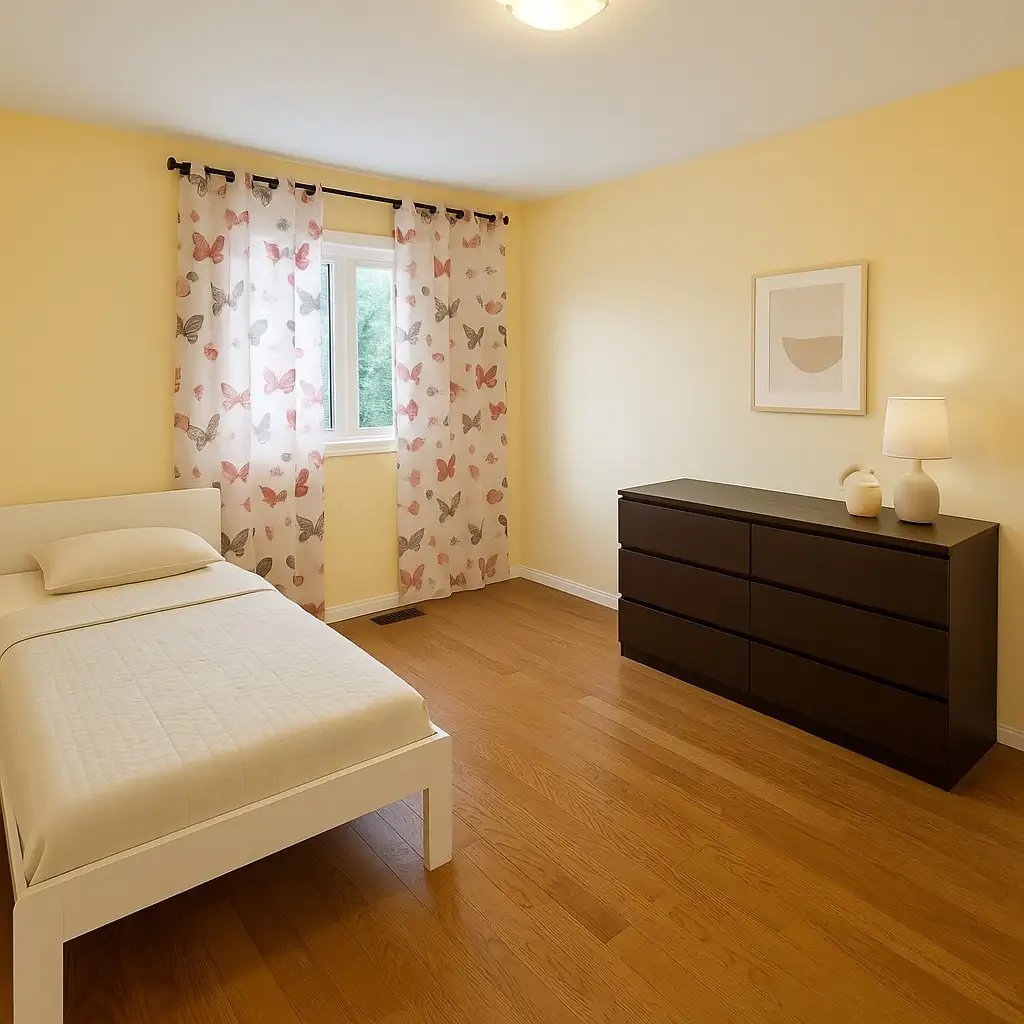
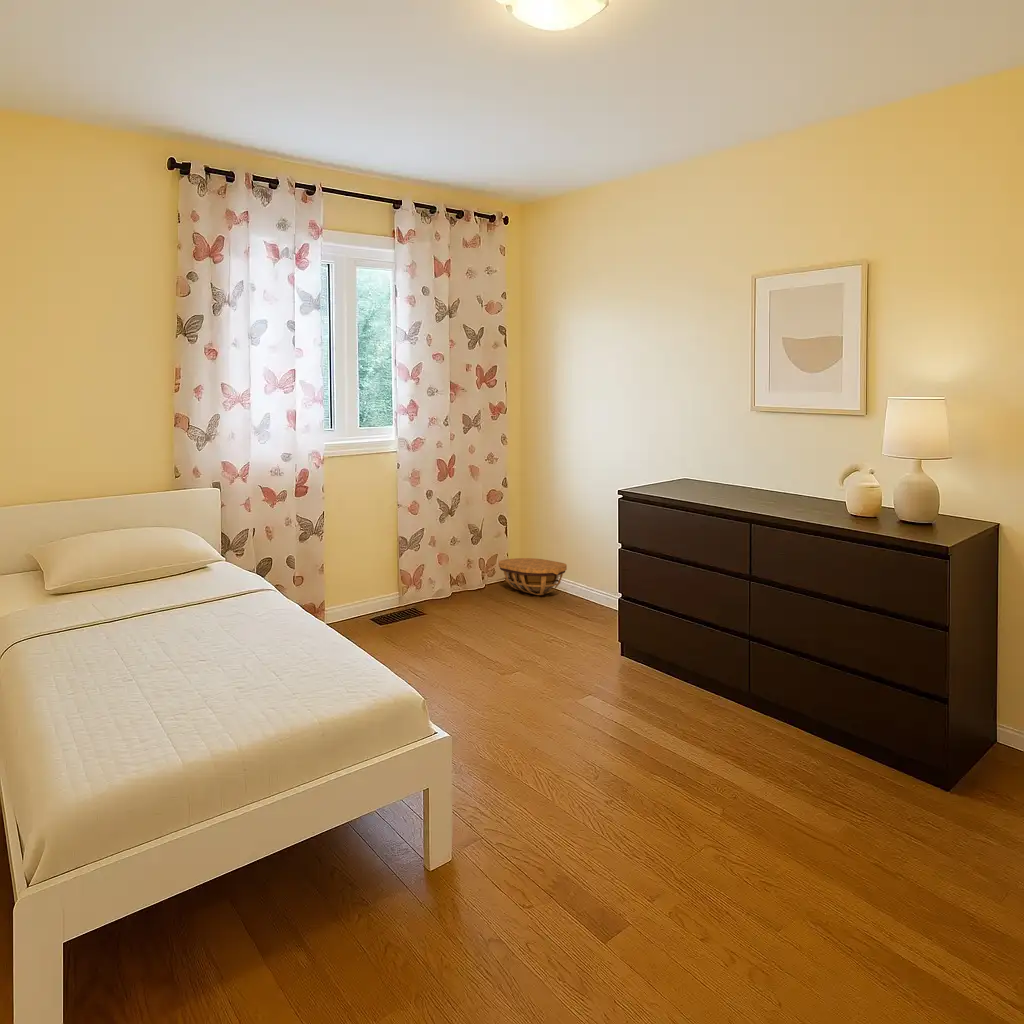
+ basket [498,557,568,596]
